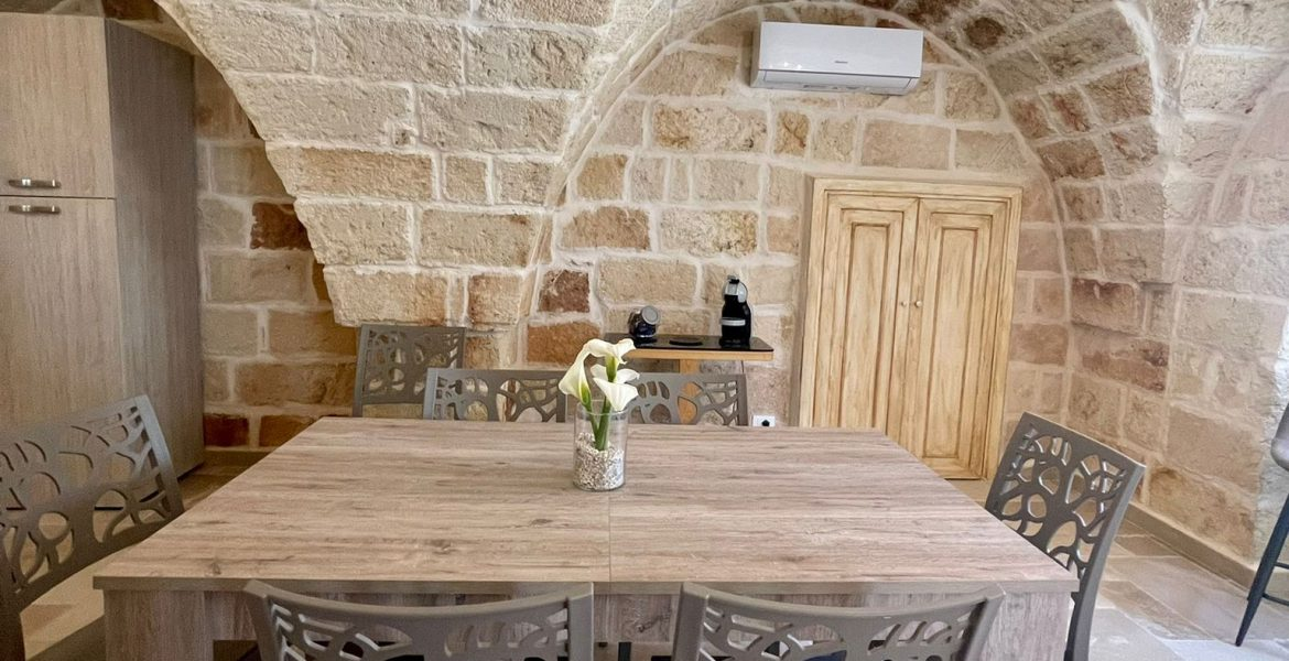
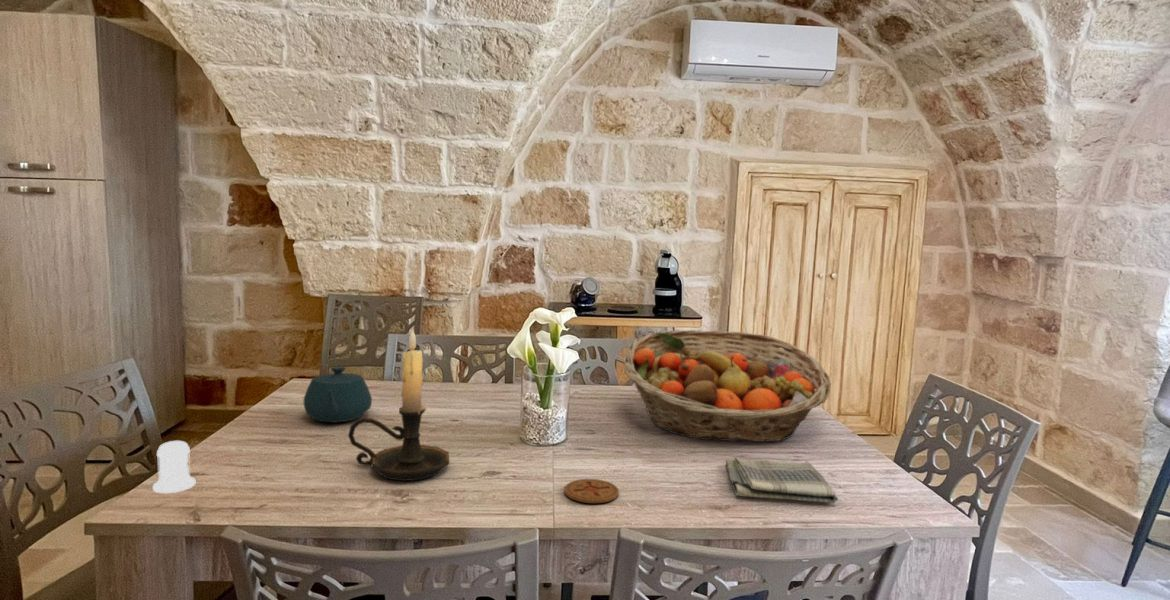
+ candle holder [347,327,450,482]
+ coaster [563,478,620,504]
+ fruit basket [623,329,832,443]
+ teapot [303,366,373,424]
+ salt shaker [152,440,196,494]
+ dish towel [725,457,839,504]
